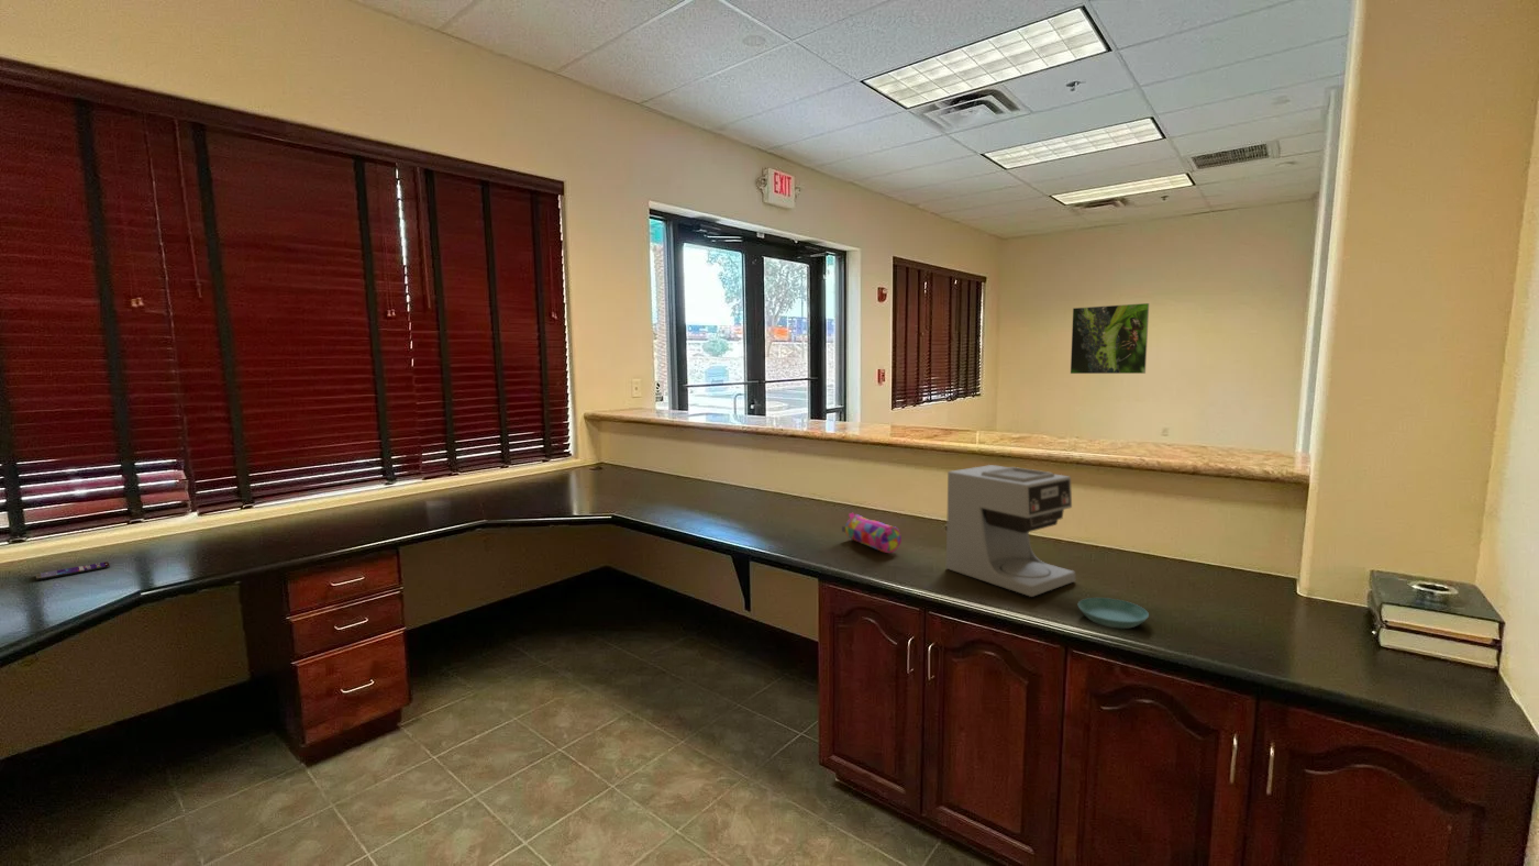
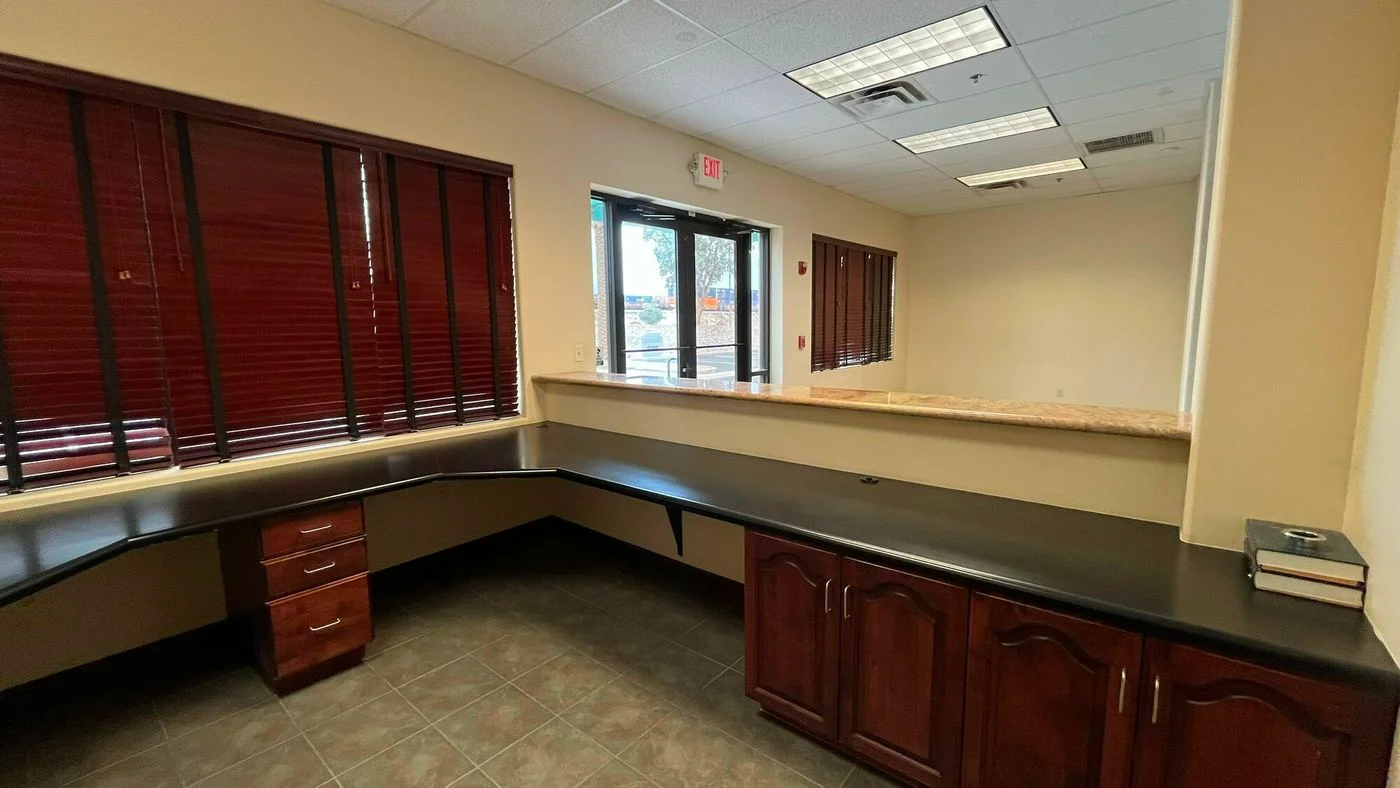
- saucer [1077,597,1150,630]
- pencil case [841,512,903,554]
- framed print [1070,302,1150,375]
- smartphone [35,560,111,581]
- coffee maker [945,464,1076,598]
